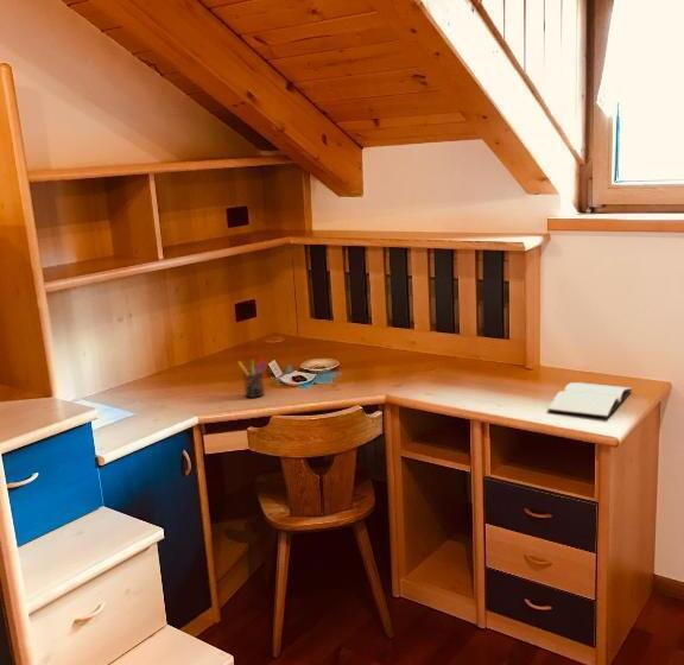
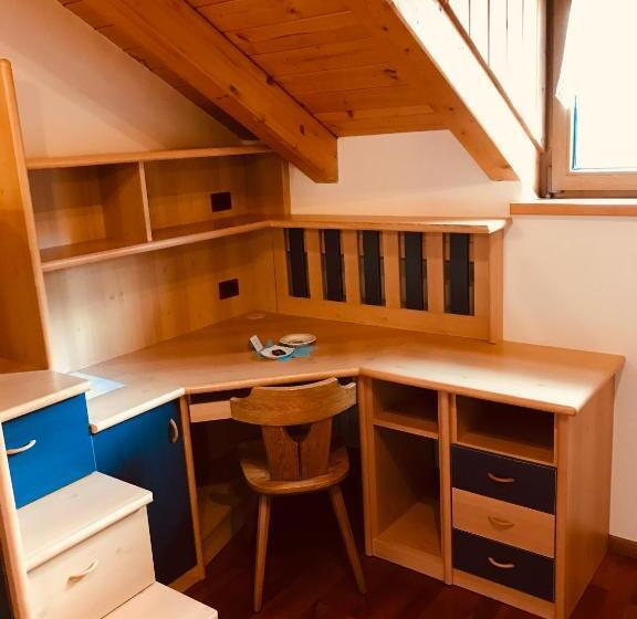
- book [546,381,633,419]
- pen holder [238,355,267,399]
